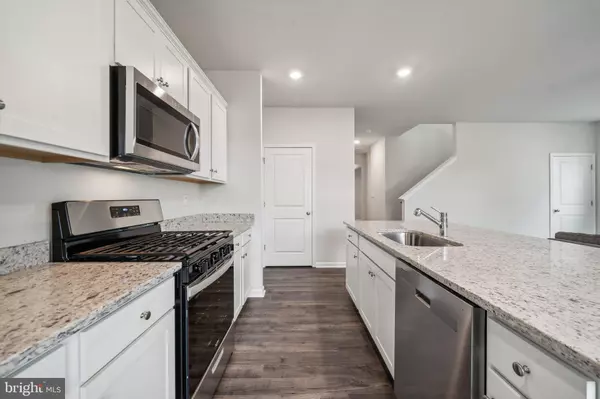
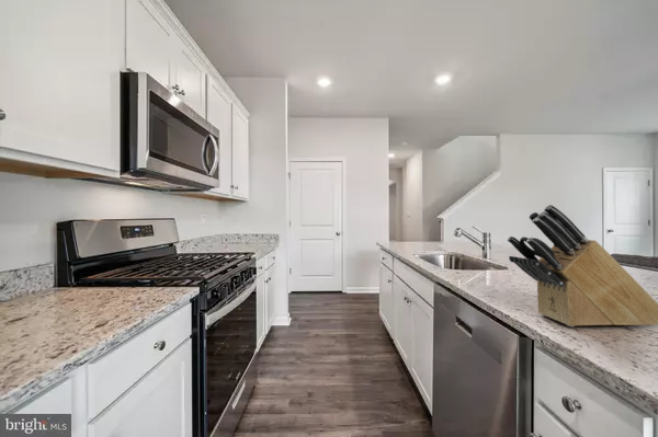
+ knife block [507,204,658,327]
